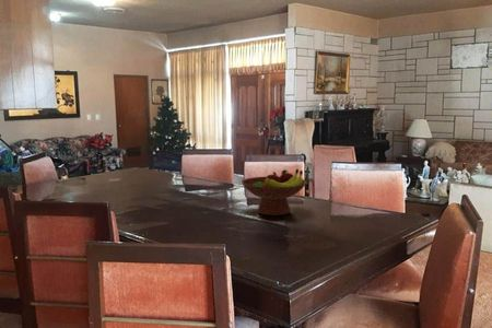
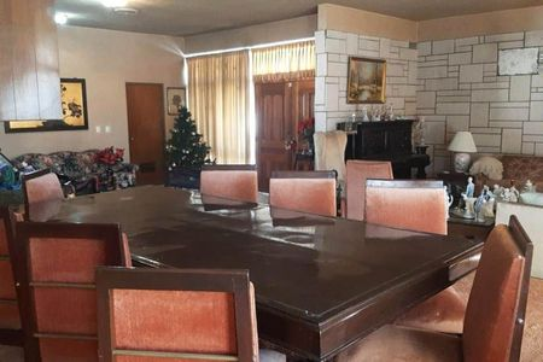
- fruit bowl [241,168,308,216]
